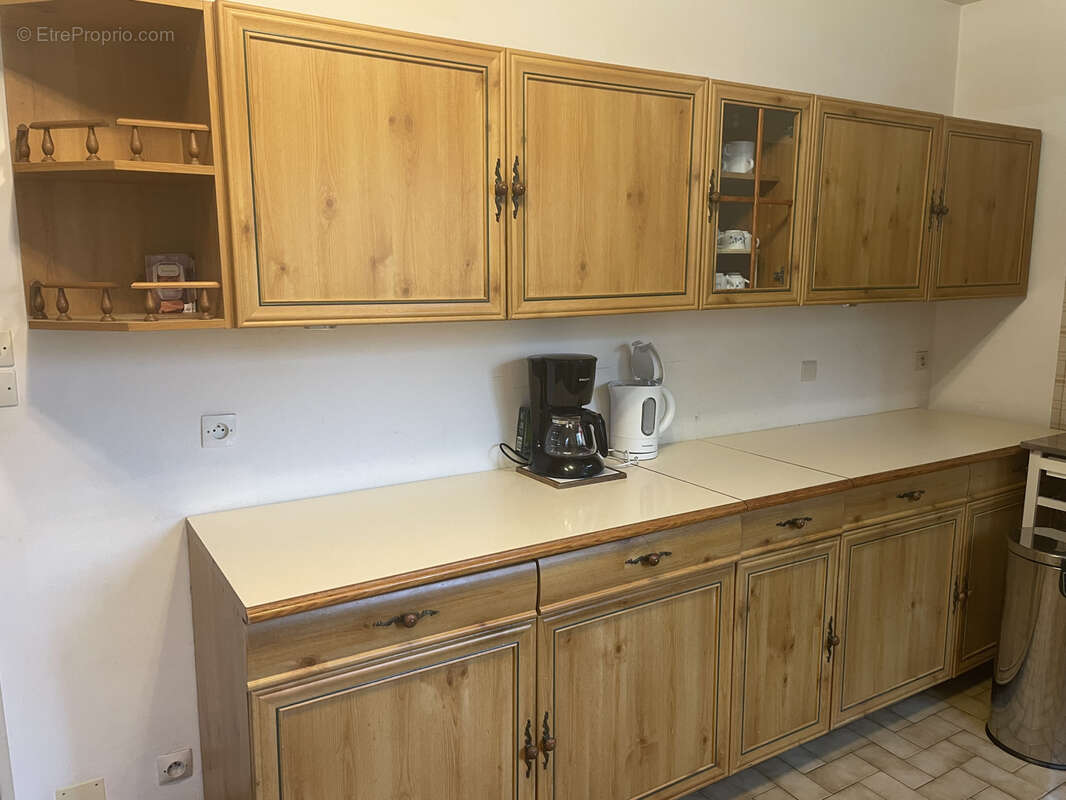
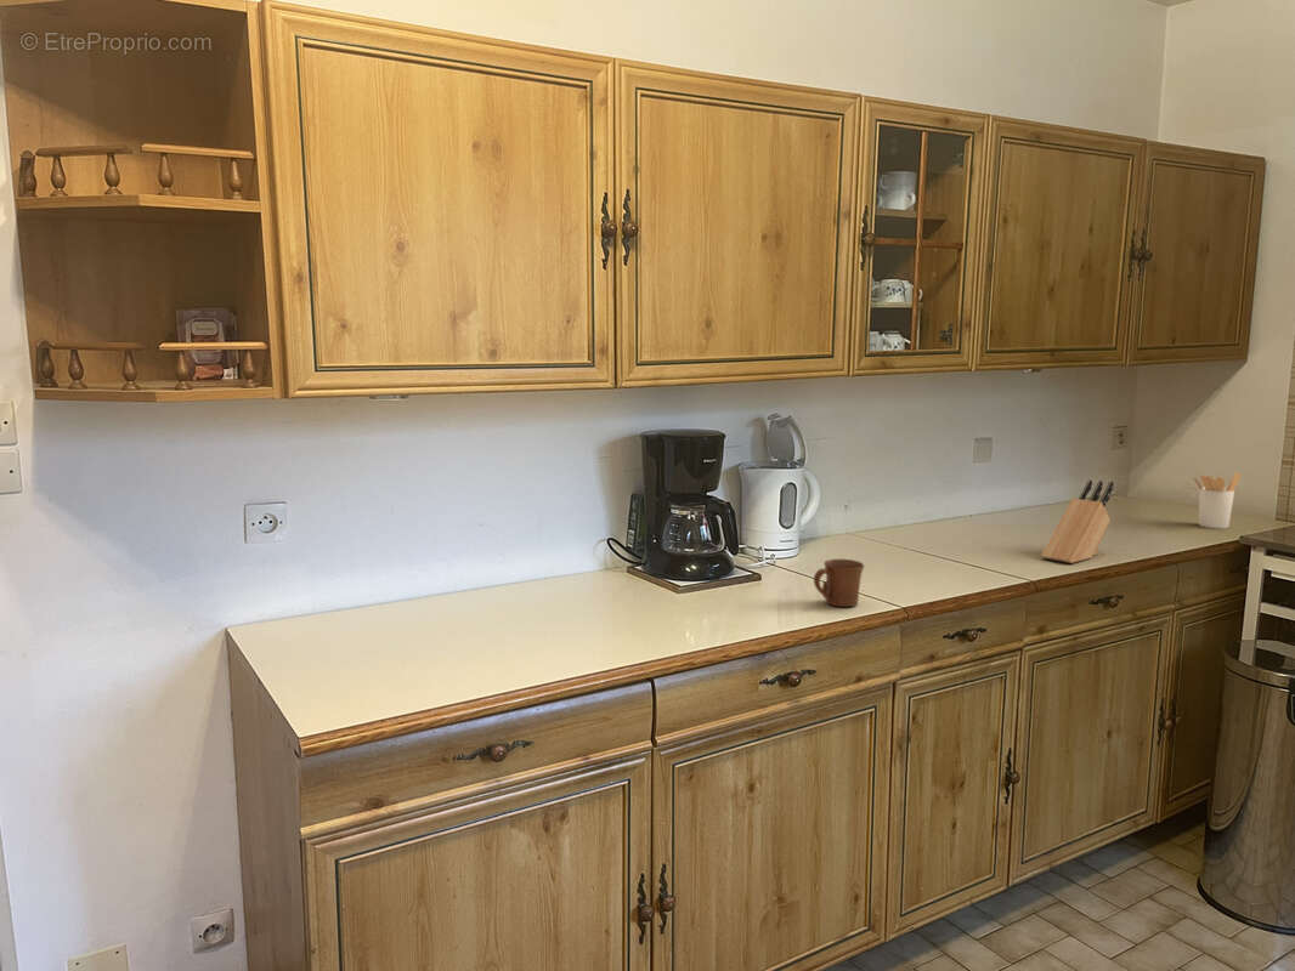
+ utensil holder [1192,471,1242,530]
+ knife block [1040,479,1114,564]
+ mug [813,558,865,608]
